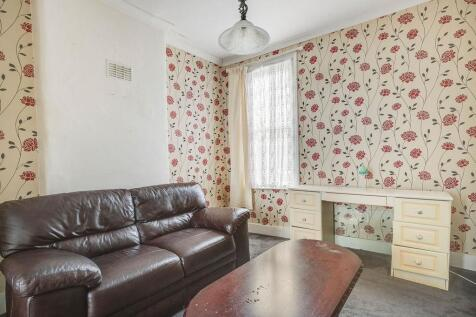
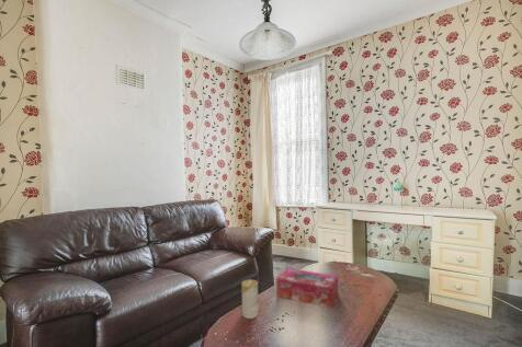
+ candle [240,278,260,320]
+ tissue box [275,267,339,309]
